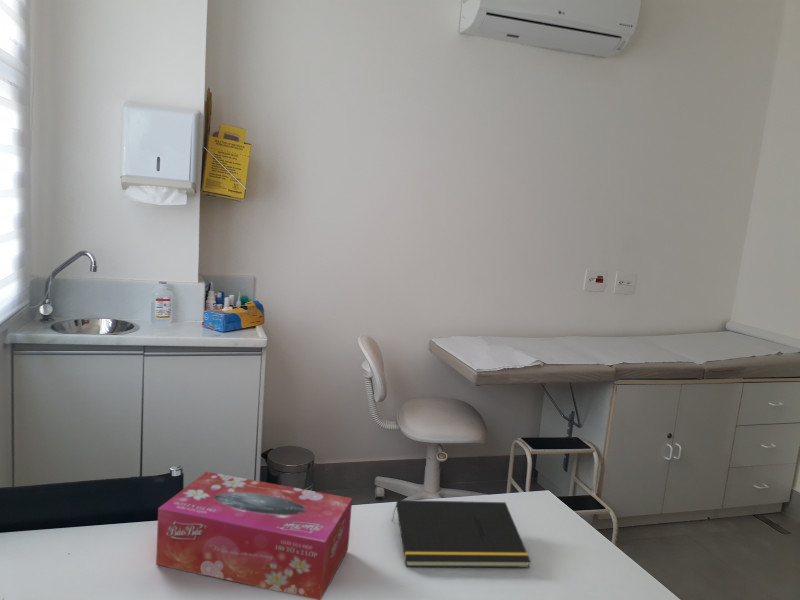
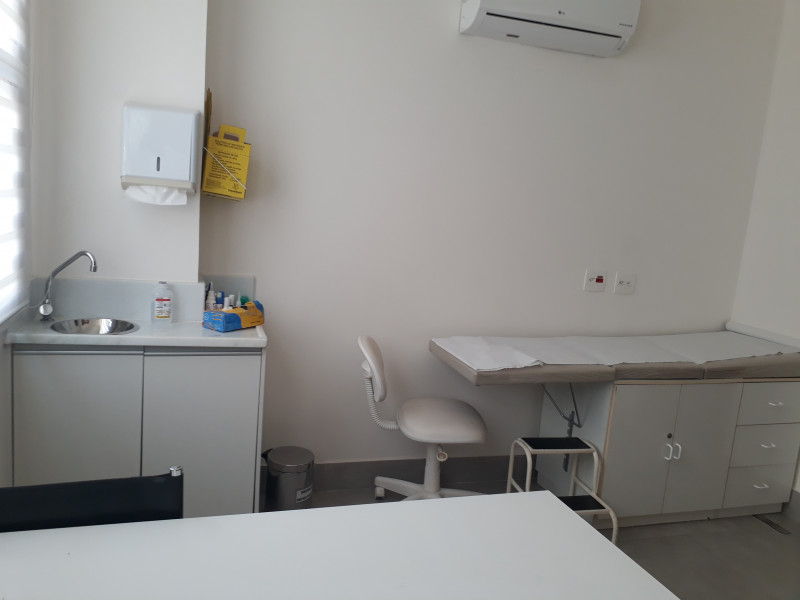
- notepad [391,499,532,568]
- tissue box [155,471,353,600]
